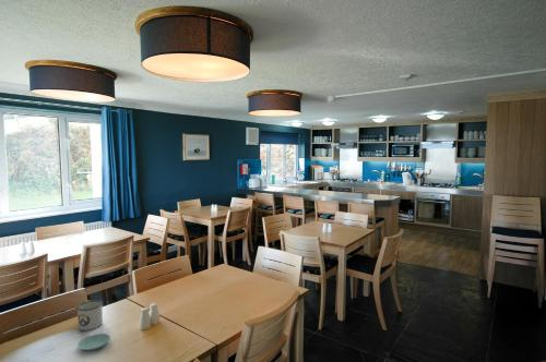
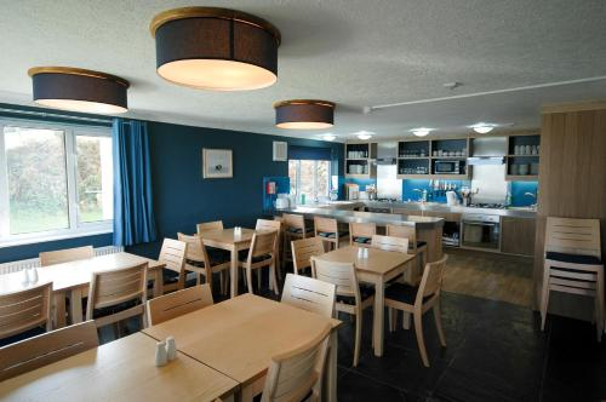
- mug [76,299,104,331]
- saucer [76,333,111,352]
